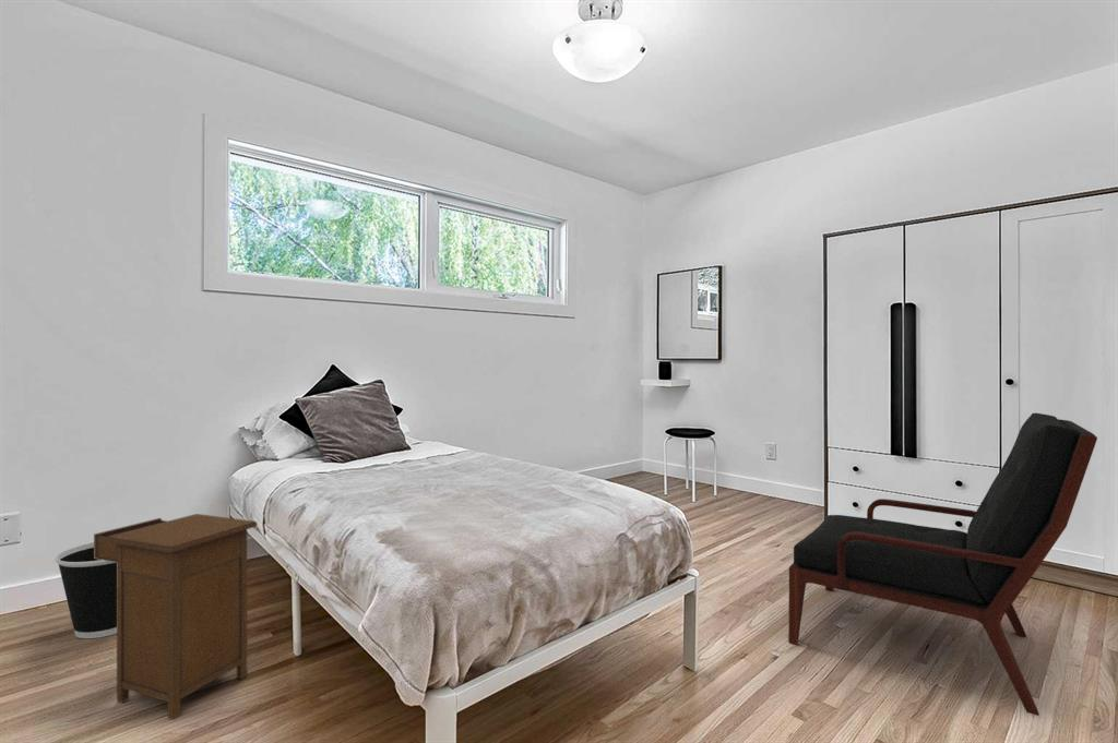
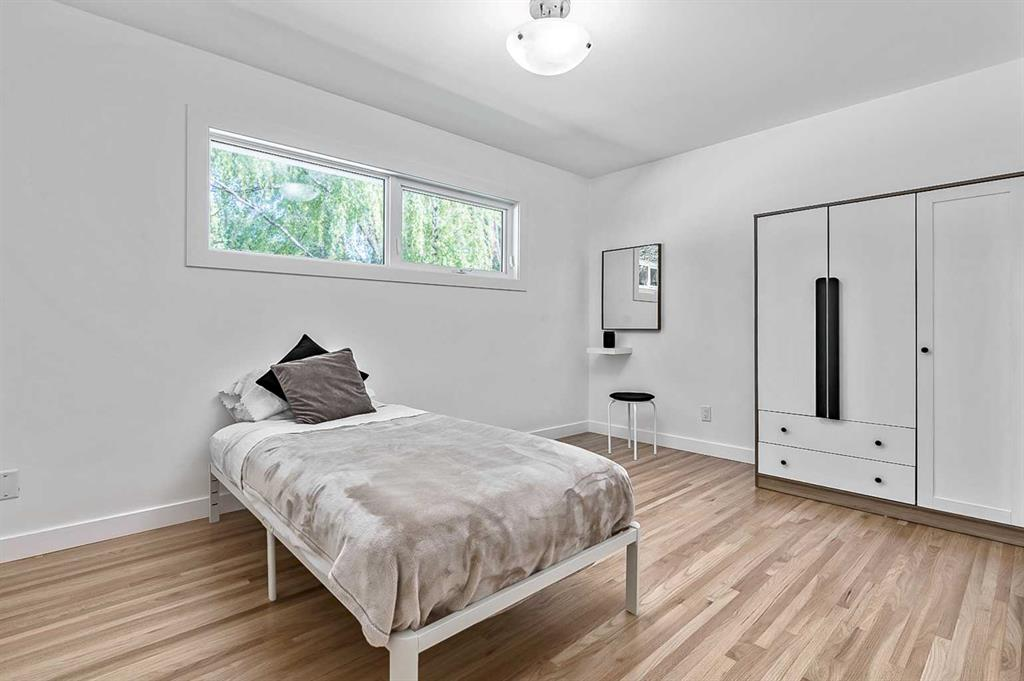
- armchair [788,412,1098,717]
- nightstand [93,513,258,720]
- wastebasket [55,541,117,639]
